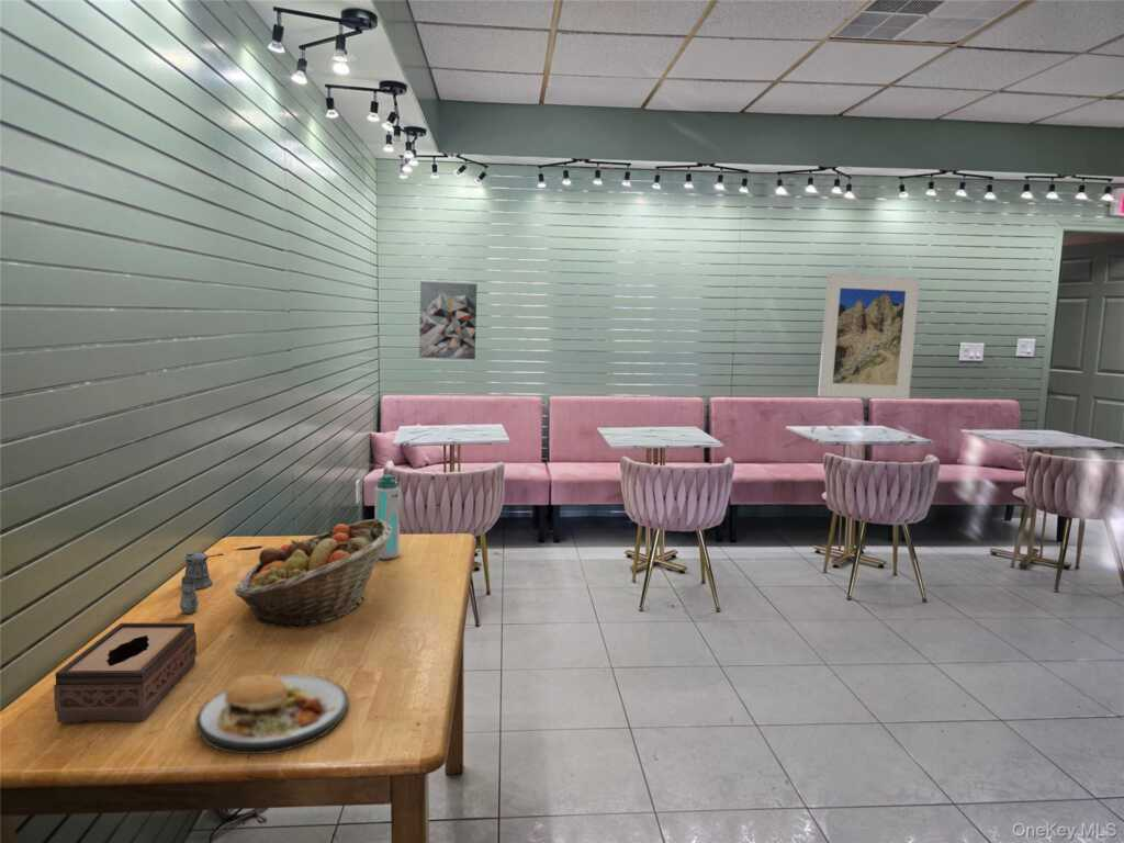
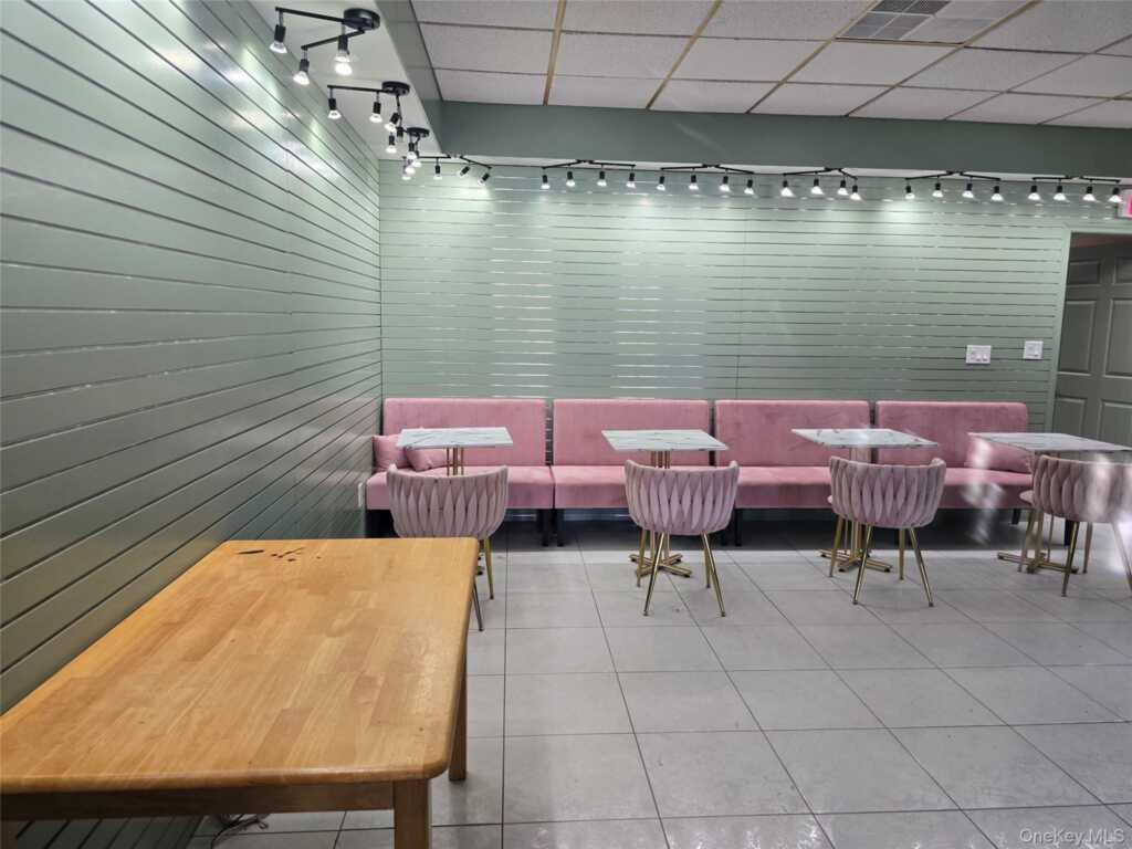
- pepper shaker [180,551,224,591]
- water bottle [373,473,402,560]
- plate [194,654,349,755]
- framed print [817,272,921,401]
- tissue box [53,622,198,723]
- fruit basket [233,518,392,630]
- wall art [418,280,479,360]
- salt shaker [179,574,200,615]
